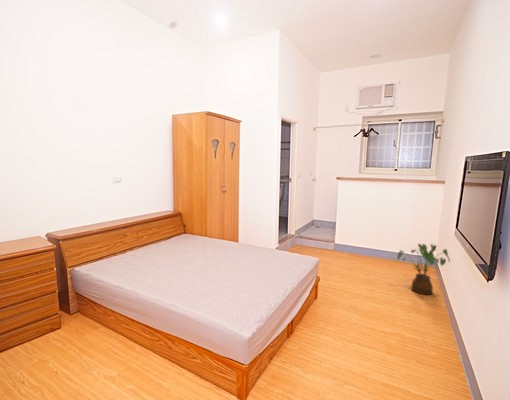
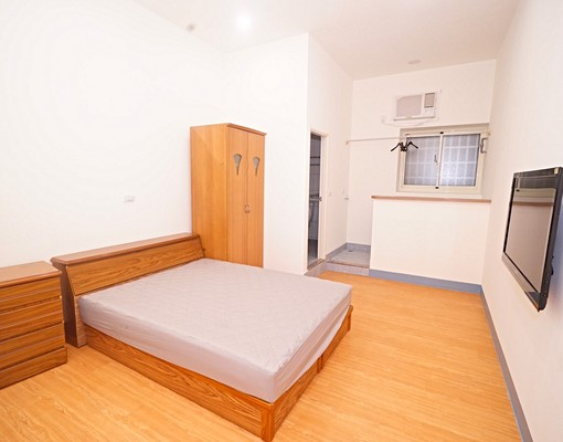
- house plant [396,243,451,295]
